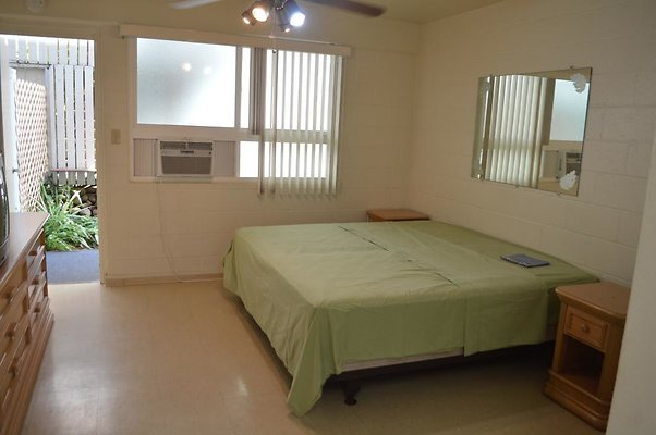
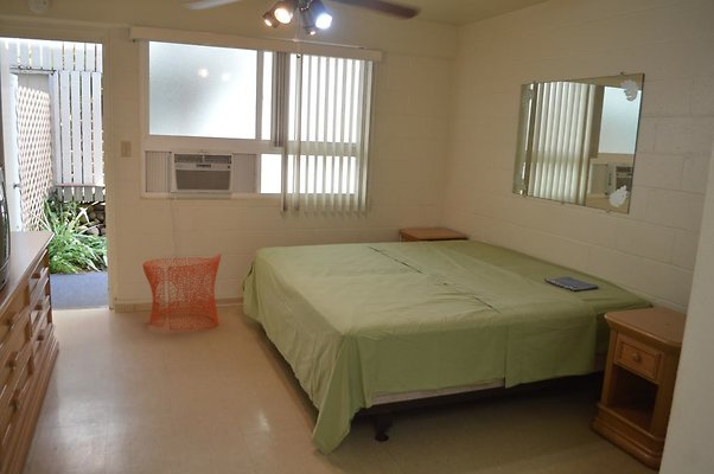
+ laundry basket [141,254,222,331]
